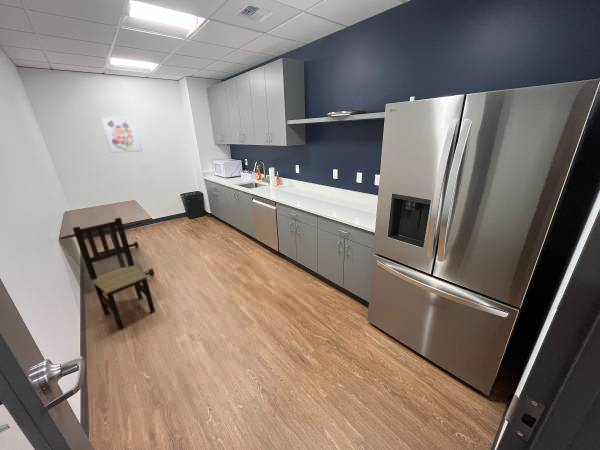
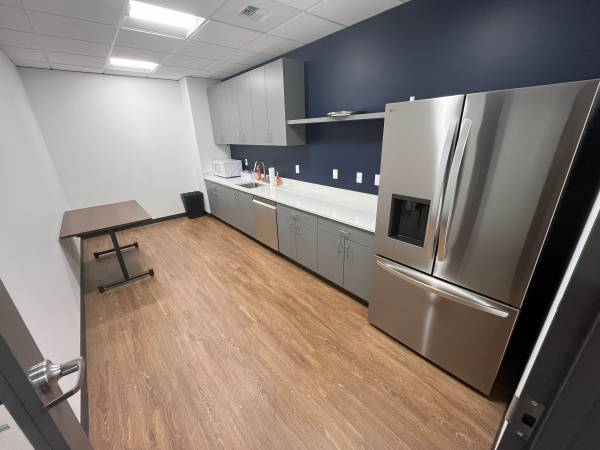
- dining chair [72,217,156,331]
- wall art [101,116,143,154]
